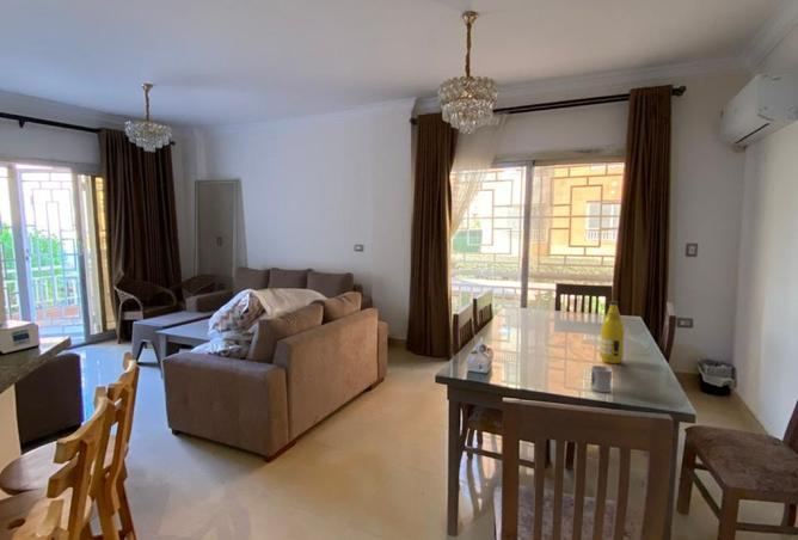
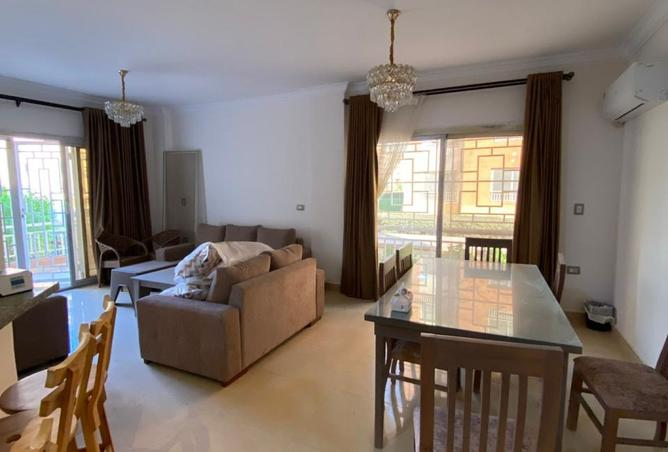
- bottle [598,300,626,364]
- cup [590,364,613,393]
